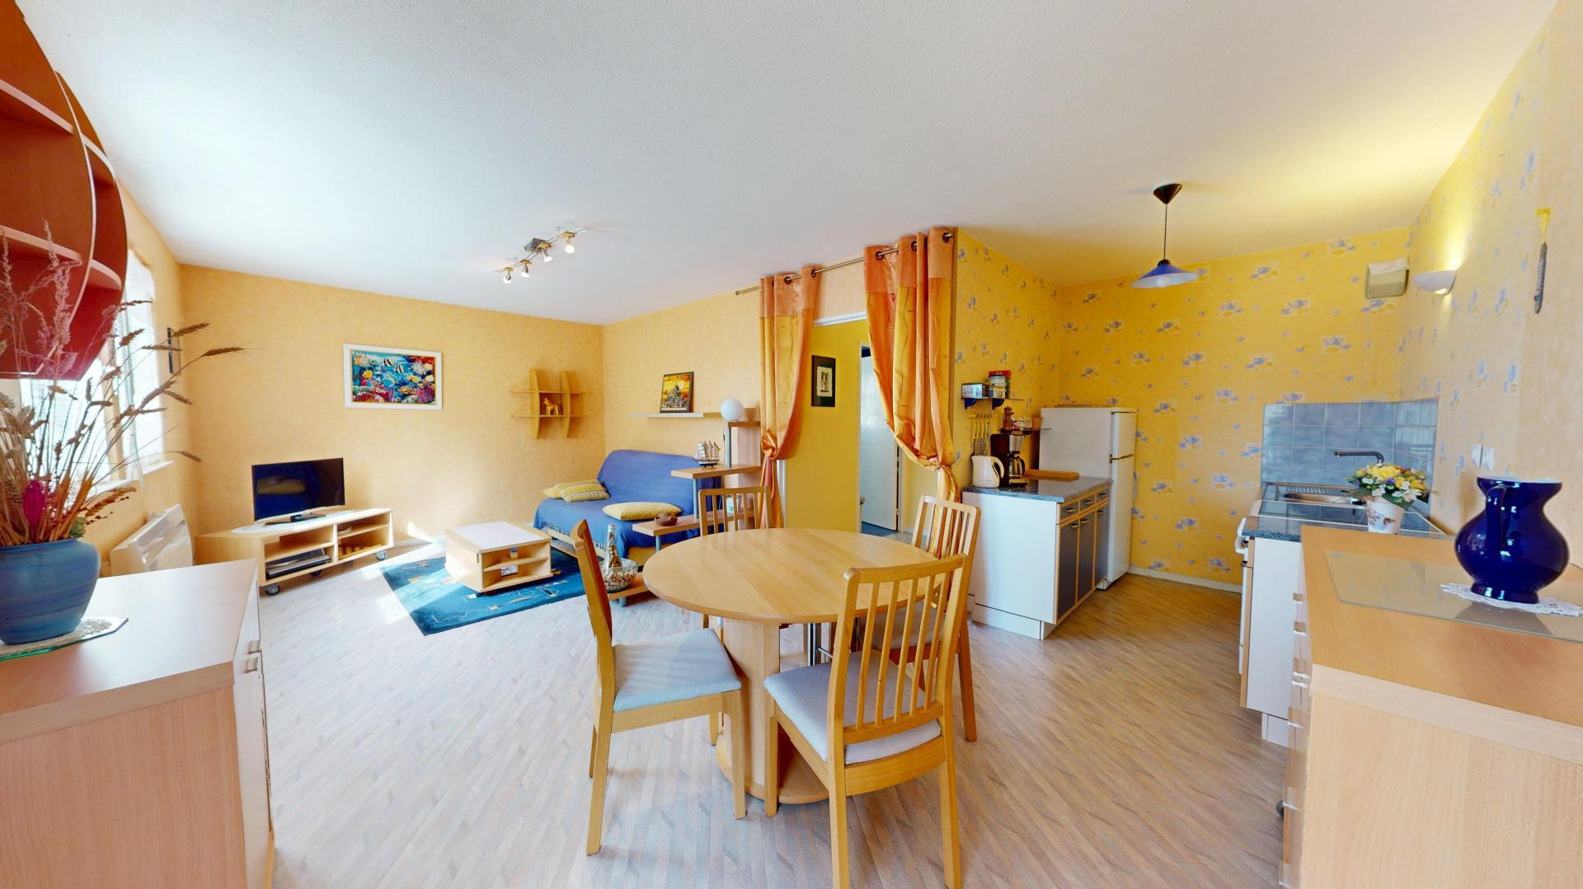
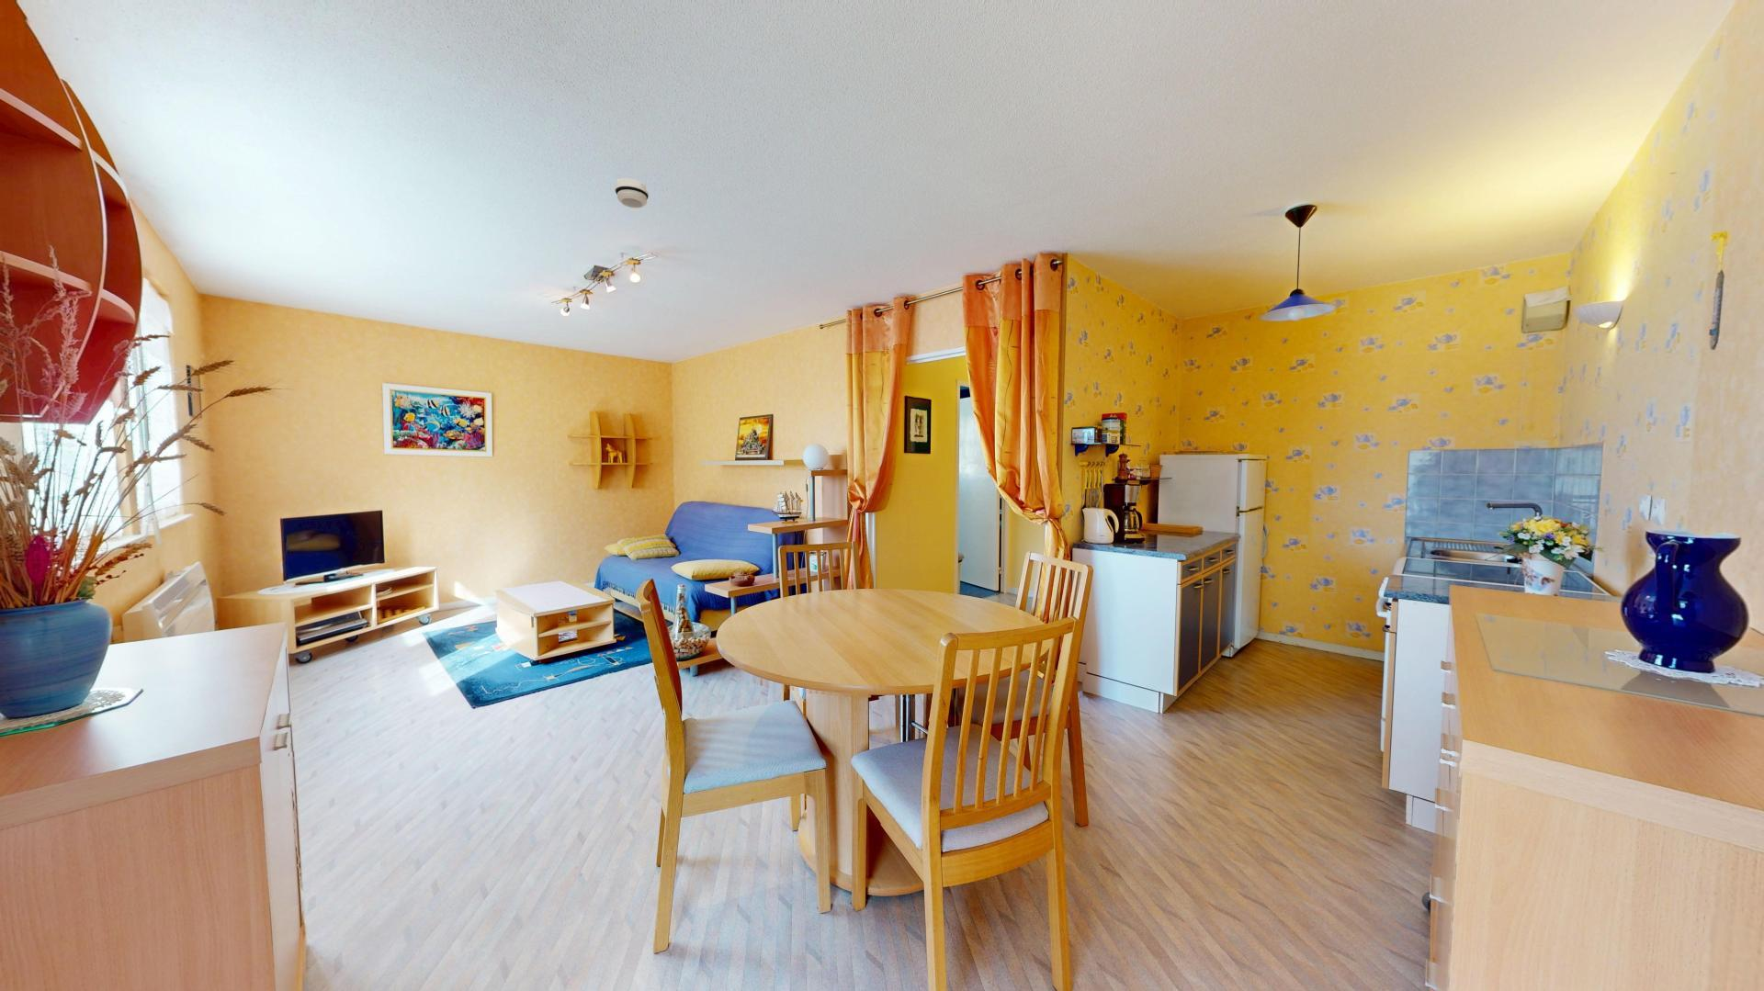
+ smoke detector [614,177,649,208]
